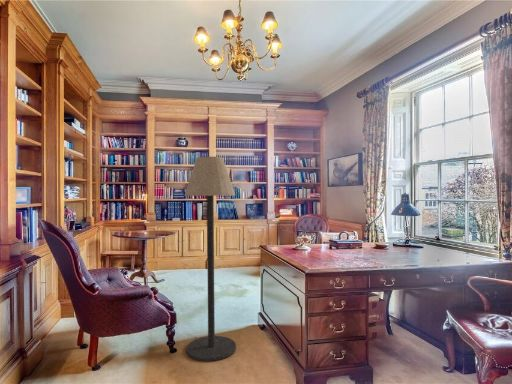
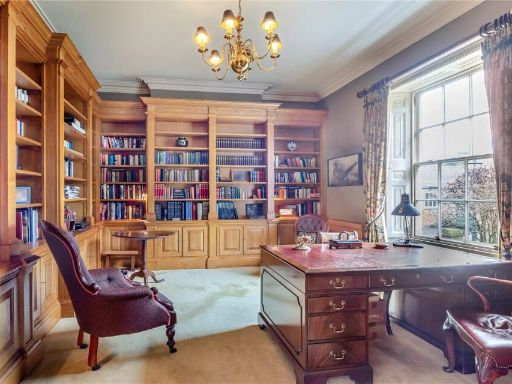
- floor lamp [183,156,237,362]
